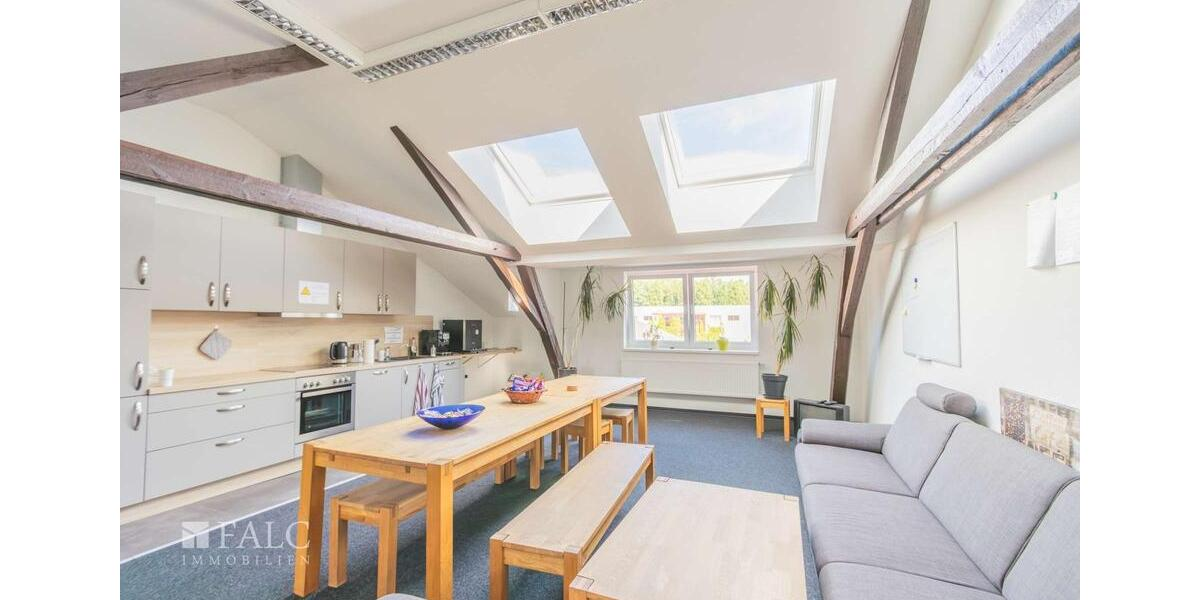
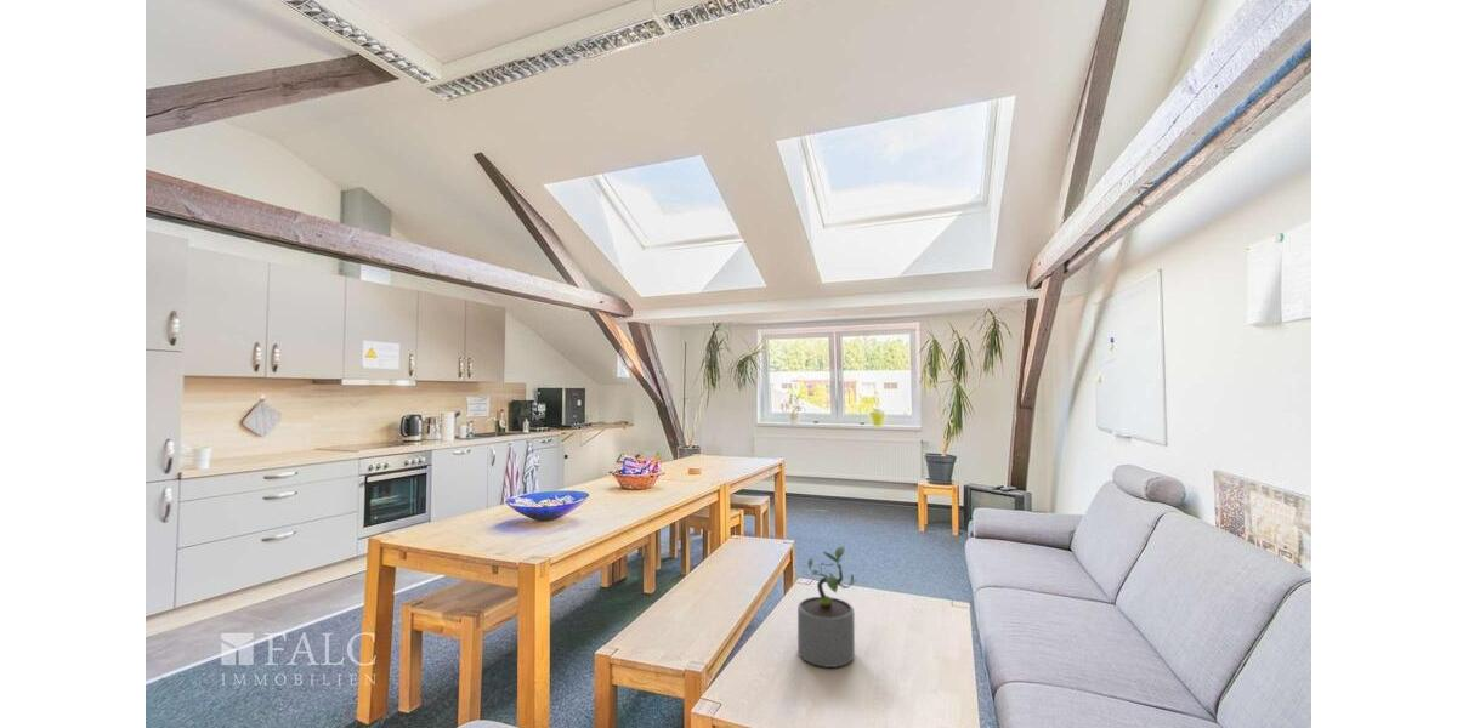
+ potted plant [796,545,857,669]
